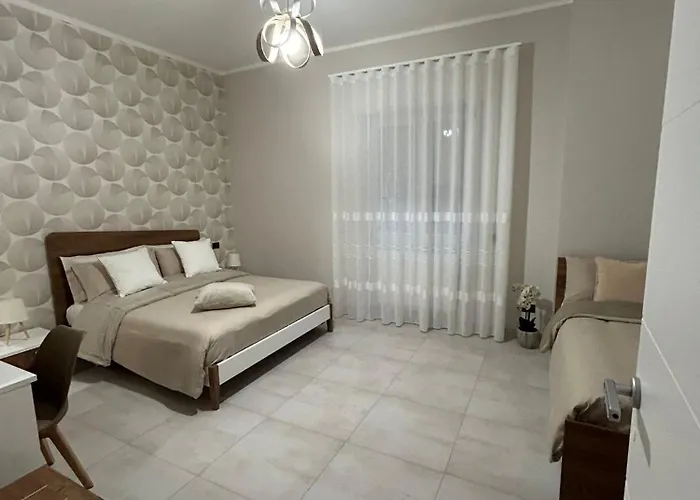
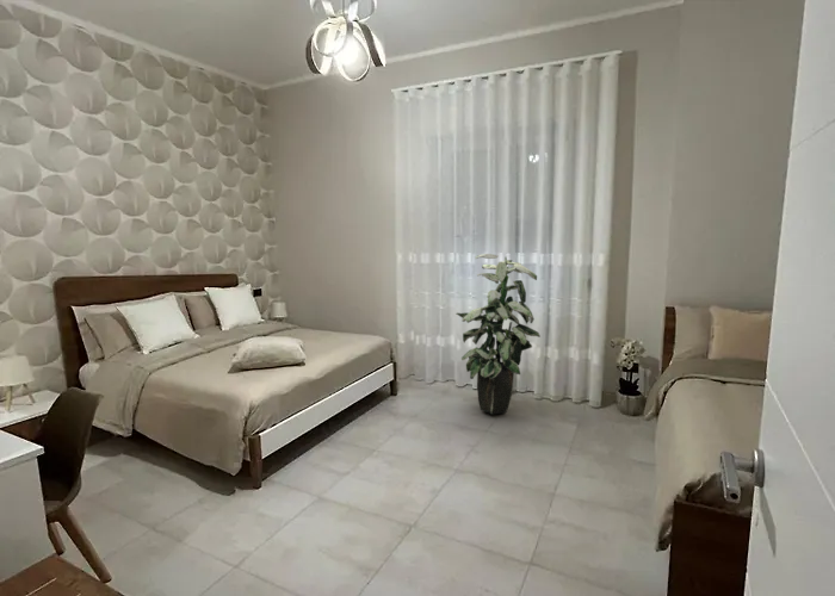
+ indoor plant [454,253,542,415]
